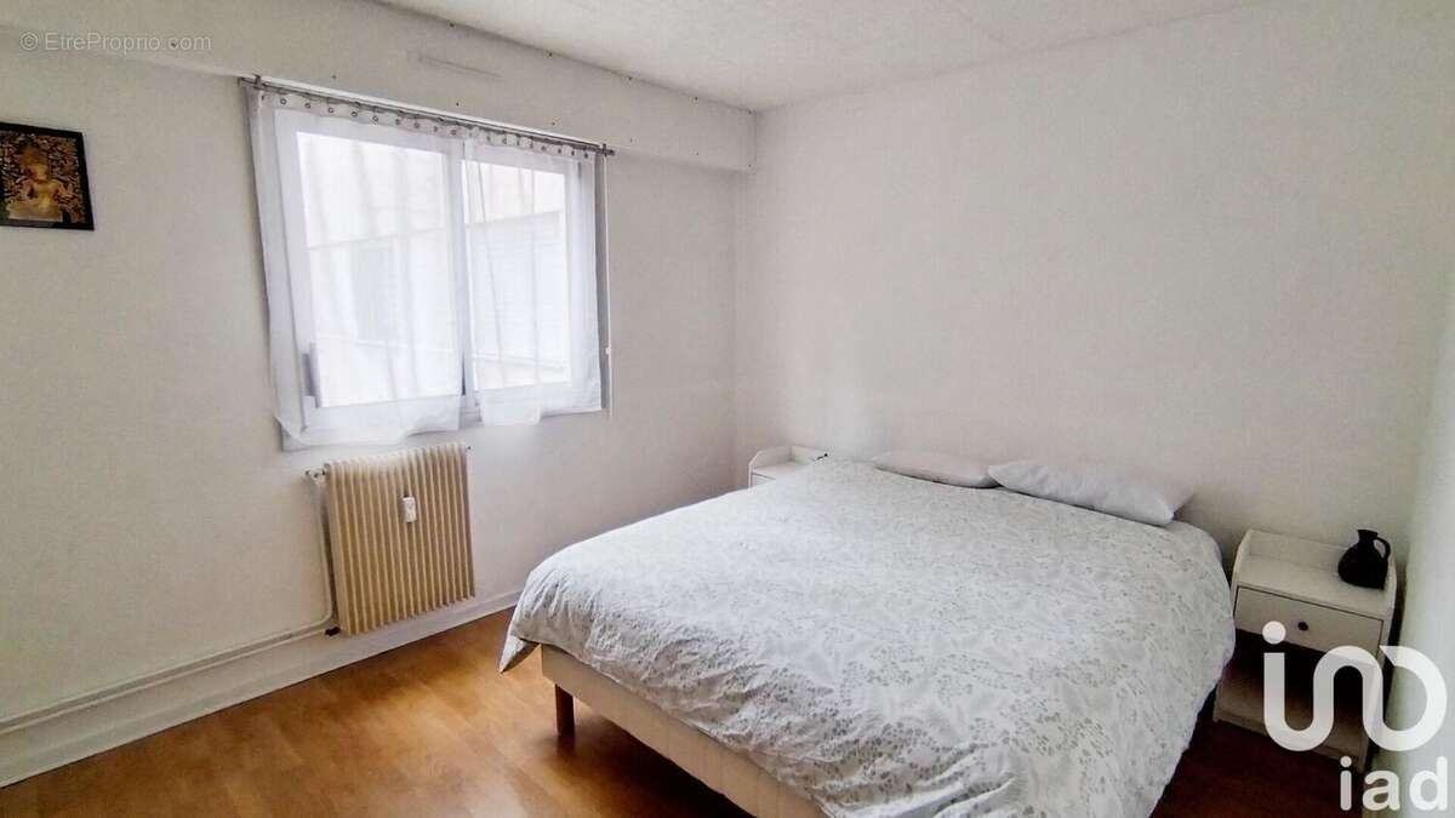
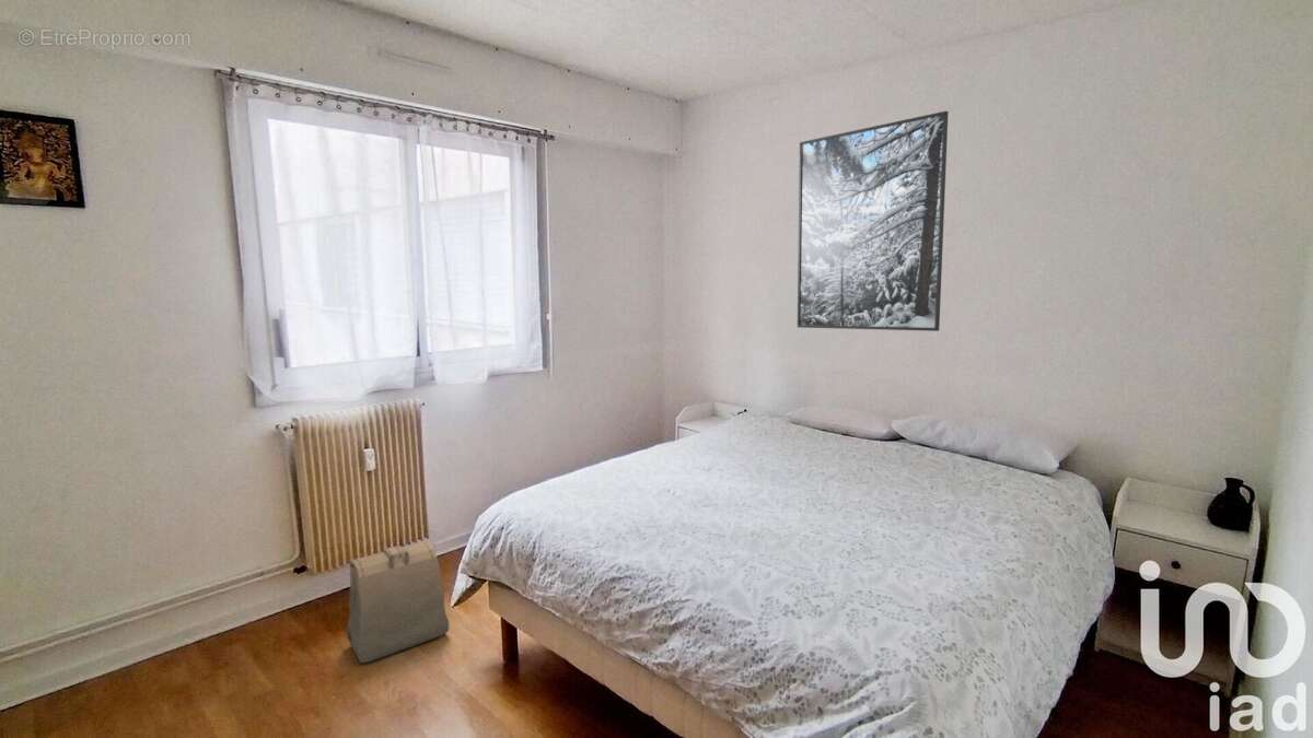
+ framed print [797,110,950,332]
+ backpack [347,540,451,664]
